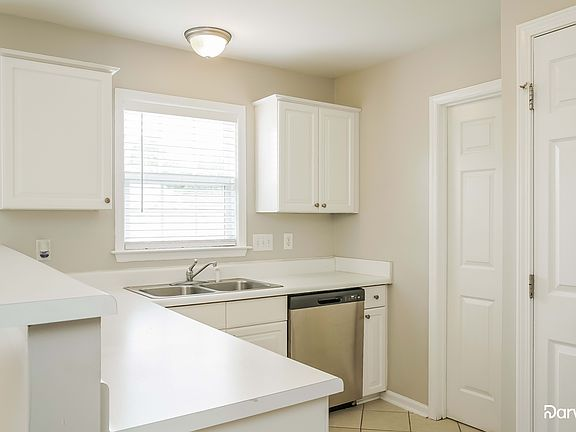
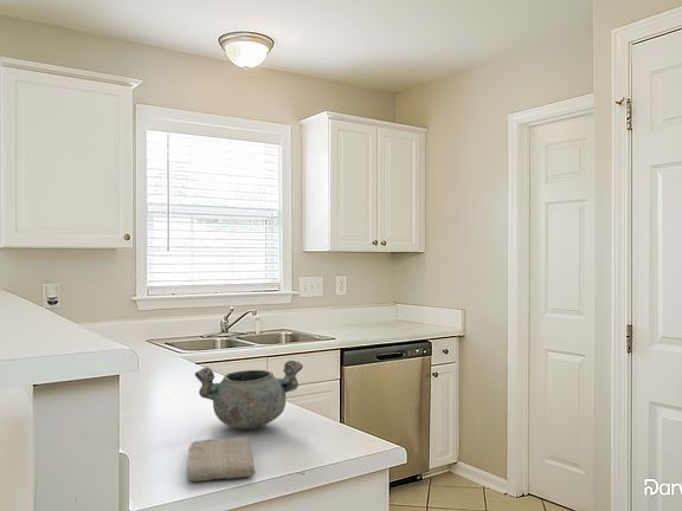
+ decorative bowl [193,360,304,431]
+ washcloth [187,436,256,483]
